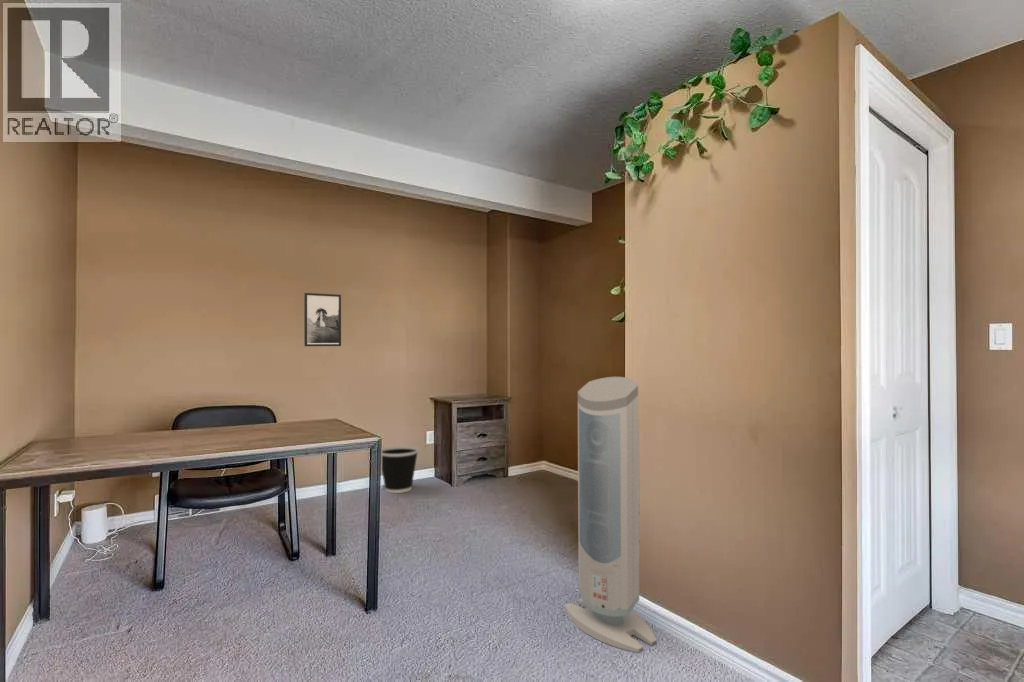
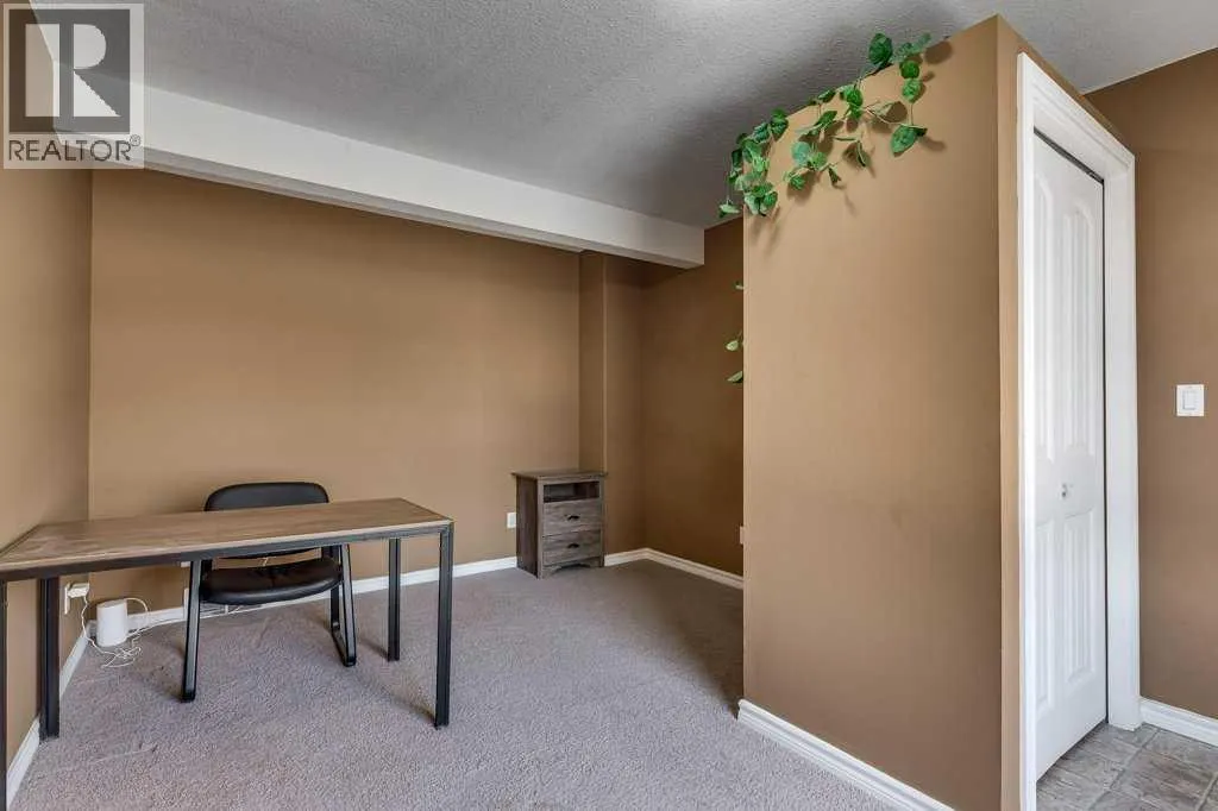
- wastebasket [381,445,420,494]
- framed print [303,292,342,347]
- air purifier [564,376,657,653]
